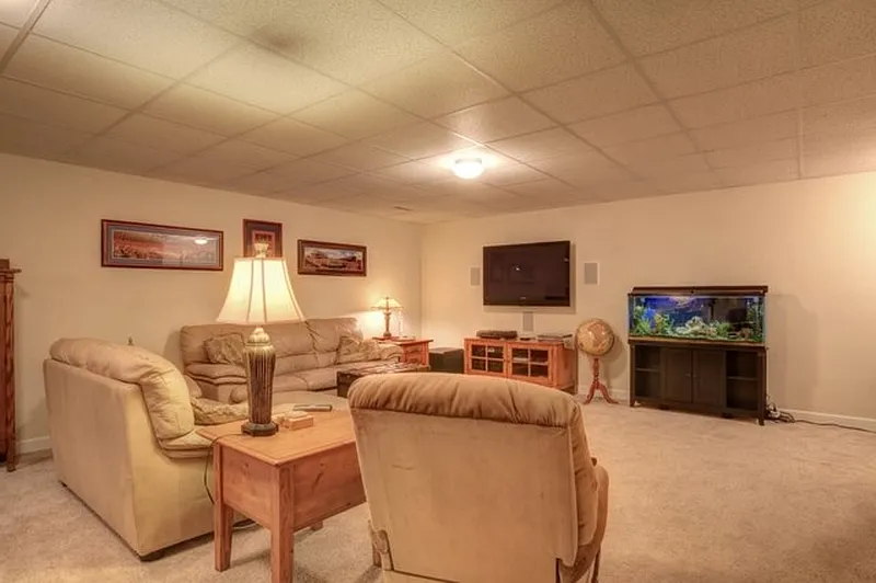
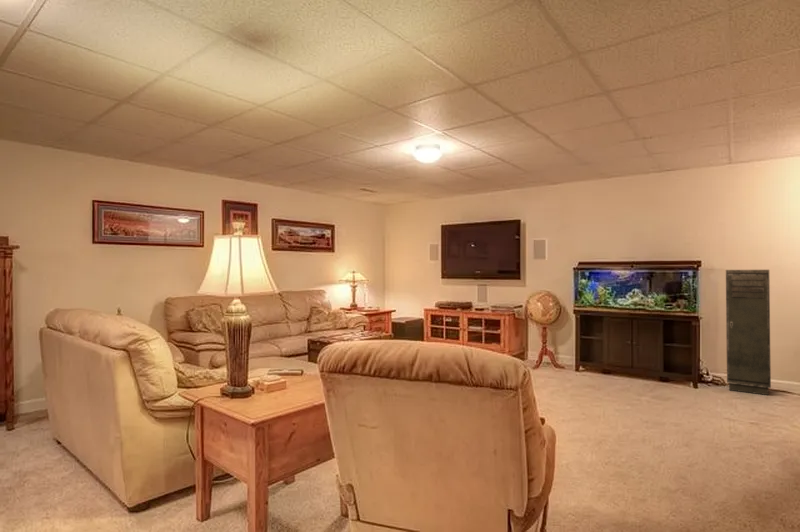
+ storage cabinet [725,269,772,396]
